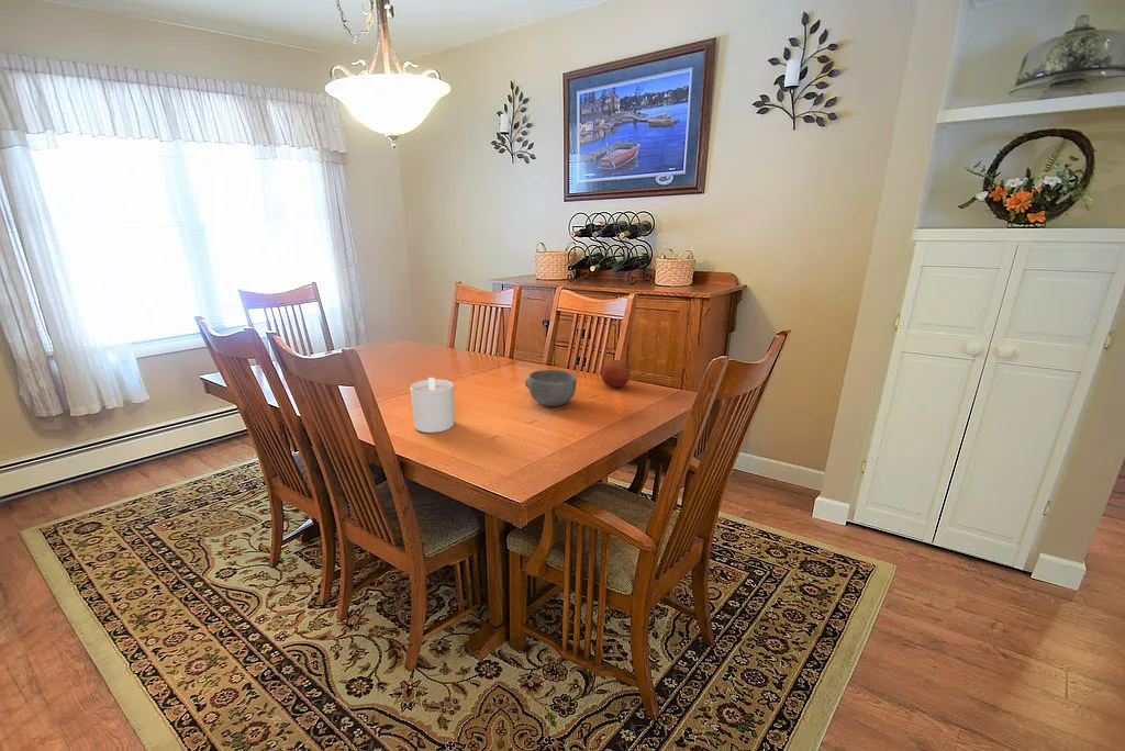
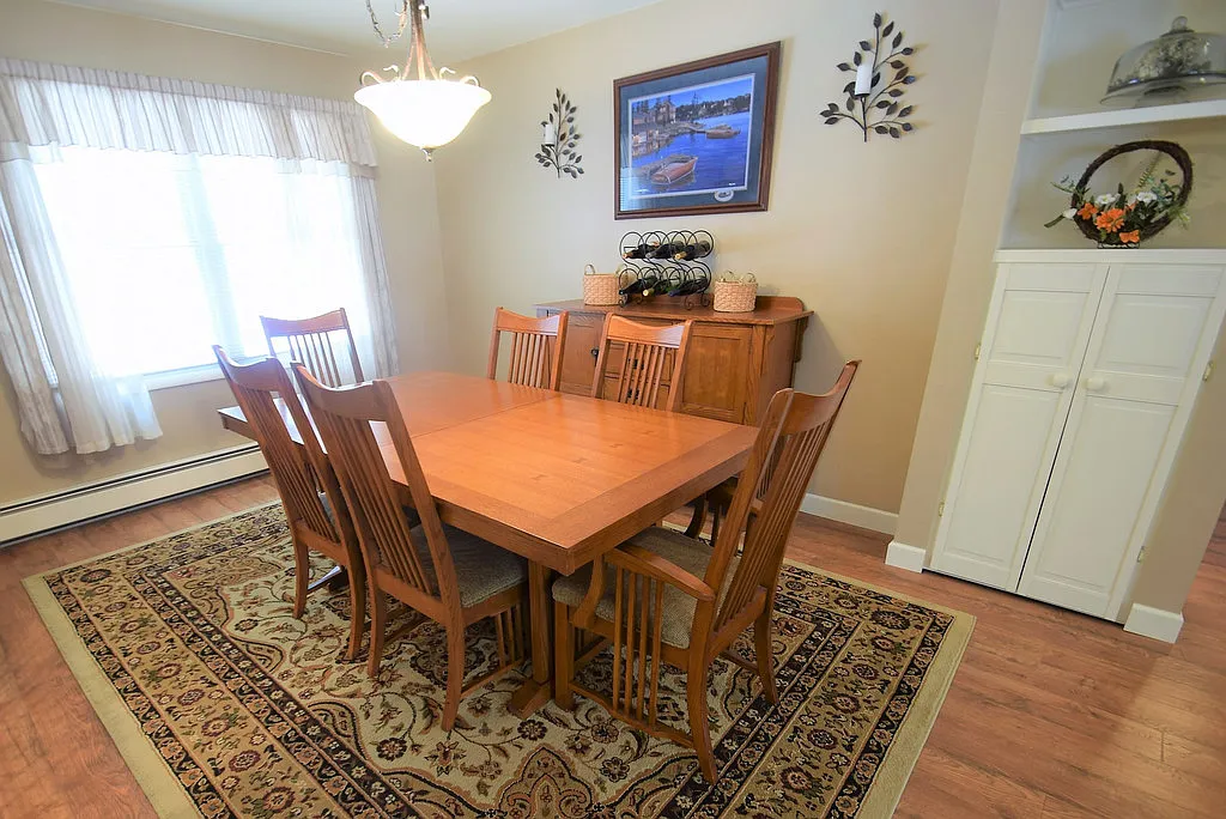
- bowl [524,369,578,407]
- fruit [600,359,631,389]
- candle [410,377,455,434]
